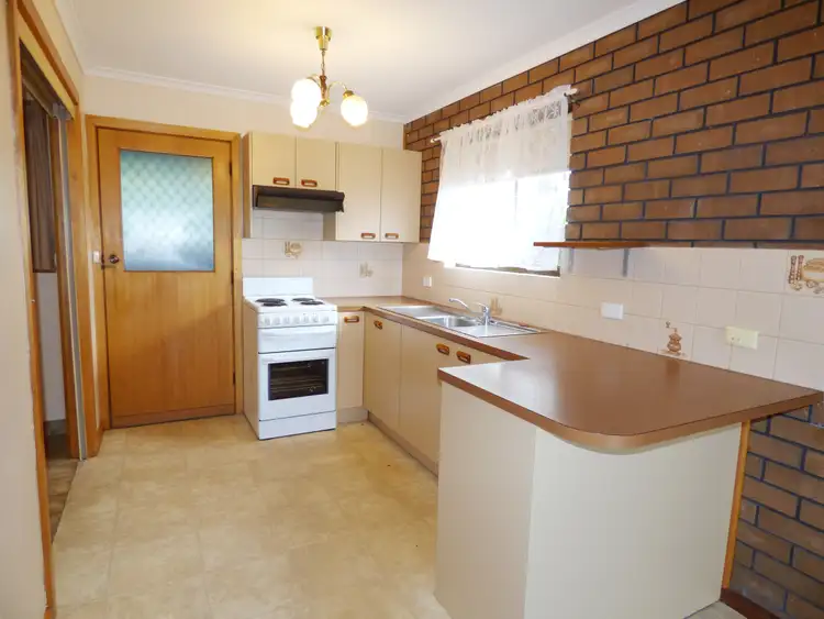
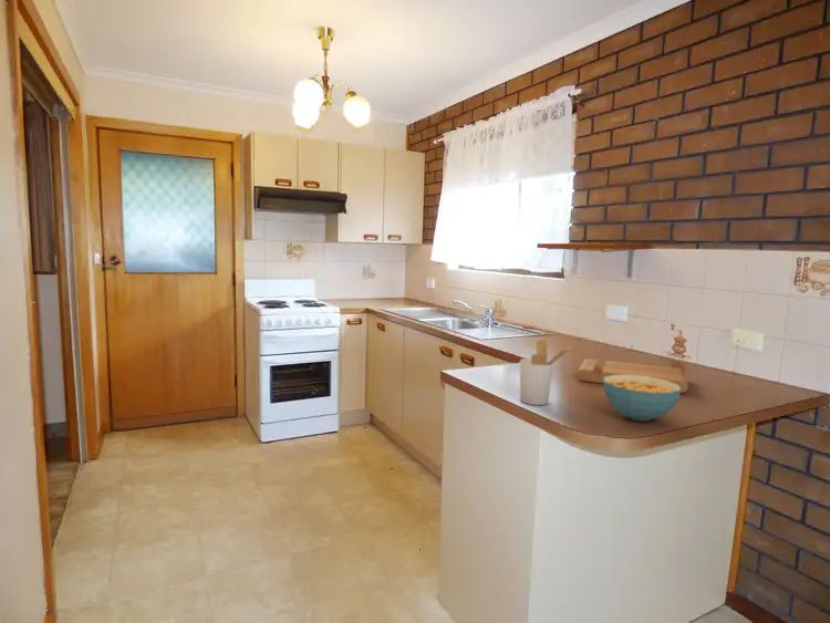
+ cutting board [575,357,689,394]
+ utensil holder [519,339,573,406]
+ cereal bowl [602,375,682,422]
